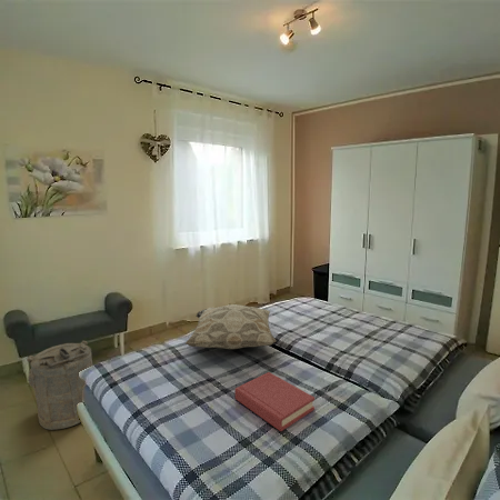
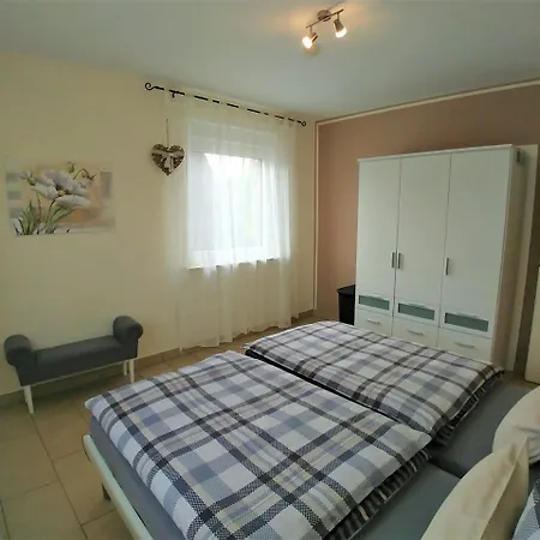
- hardback book [234,371,316,432]
- laundry hamper [26,340,93,431]
- decorative pillow [184,303,278,350]
